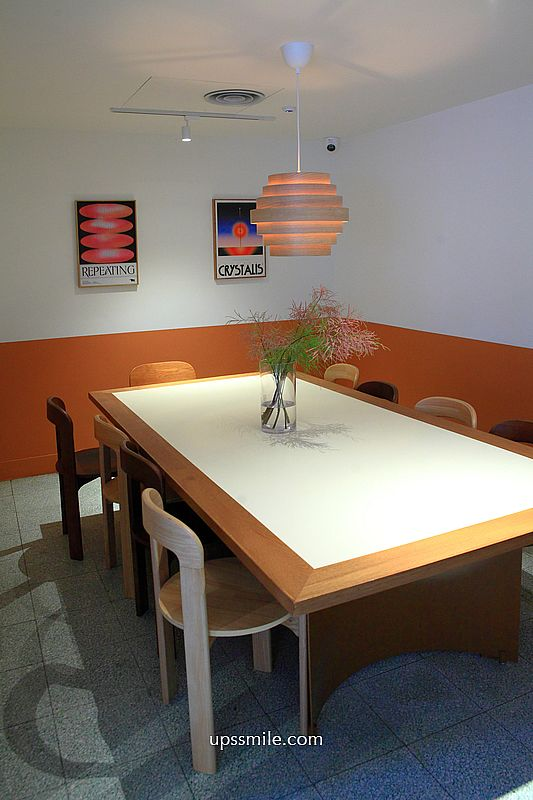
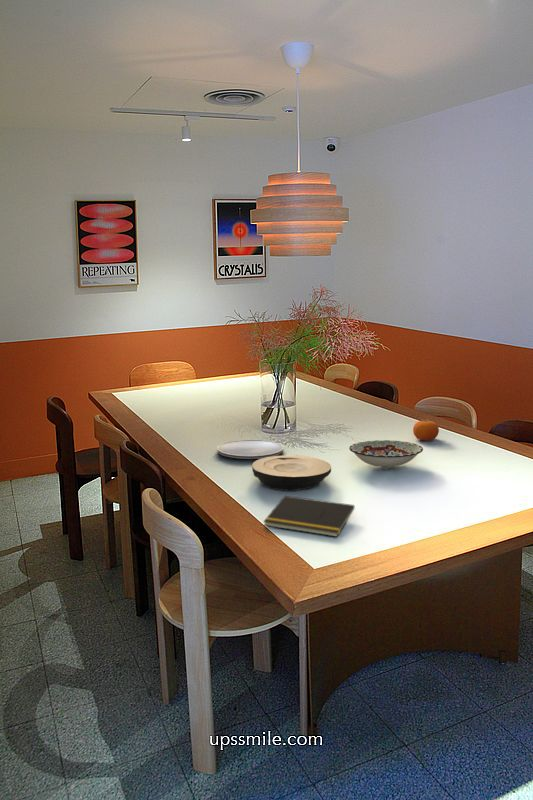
+ plate [251,454,332,492]
+ notepad [262,495,356,538]
+ plate [216,439,285,460]
+ fruit [412,419,440,442]
+ bowl [348,439,424,470]
